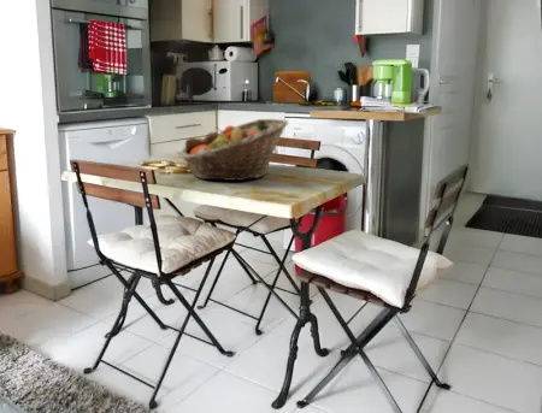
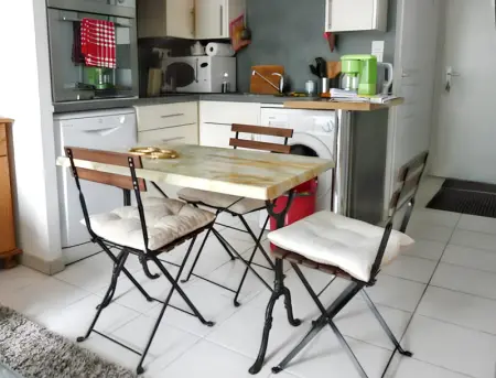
- fruit basket [179,118,289,182]
